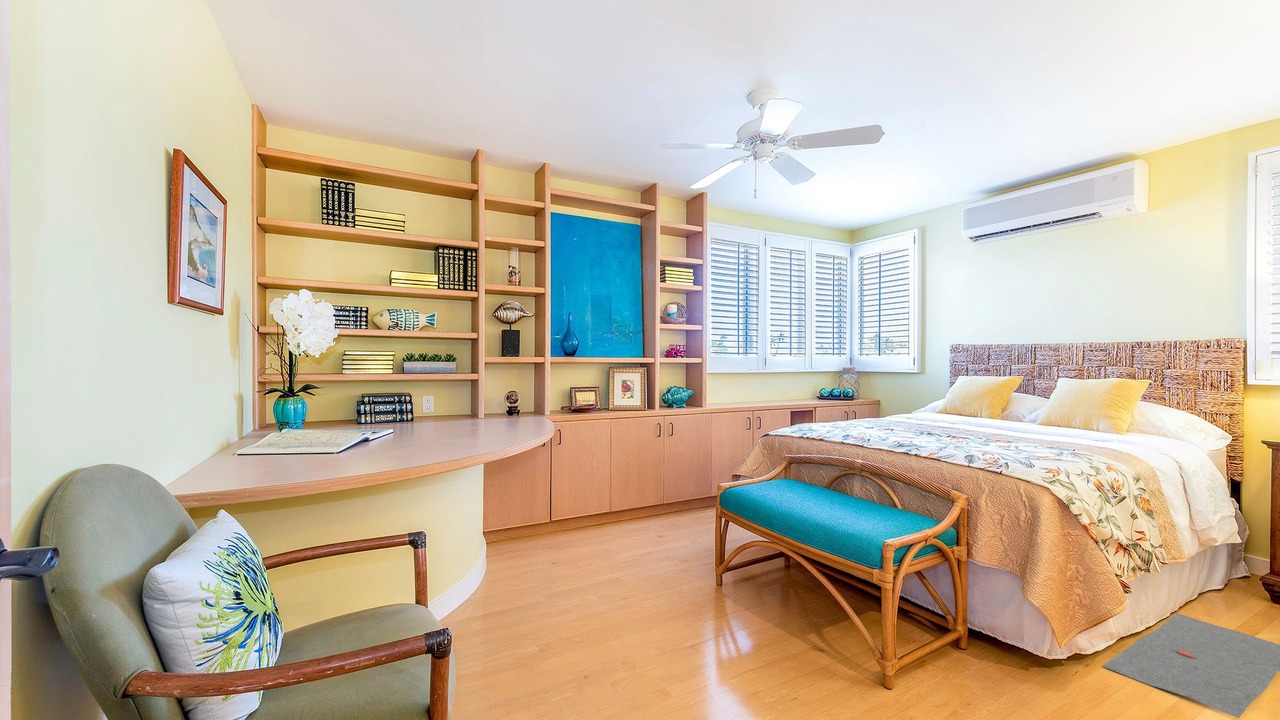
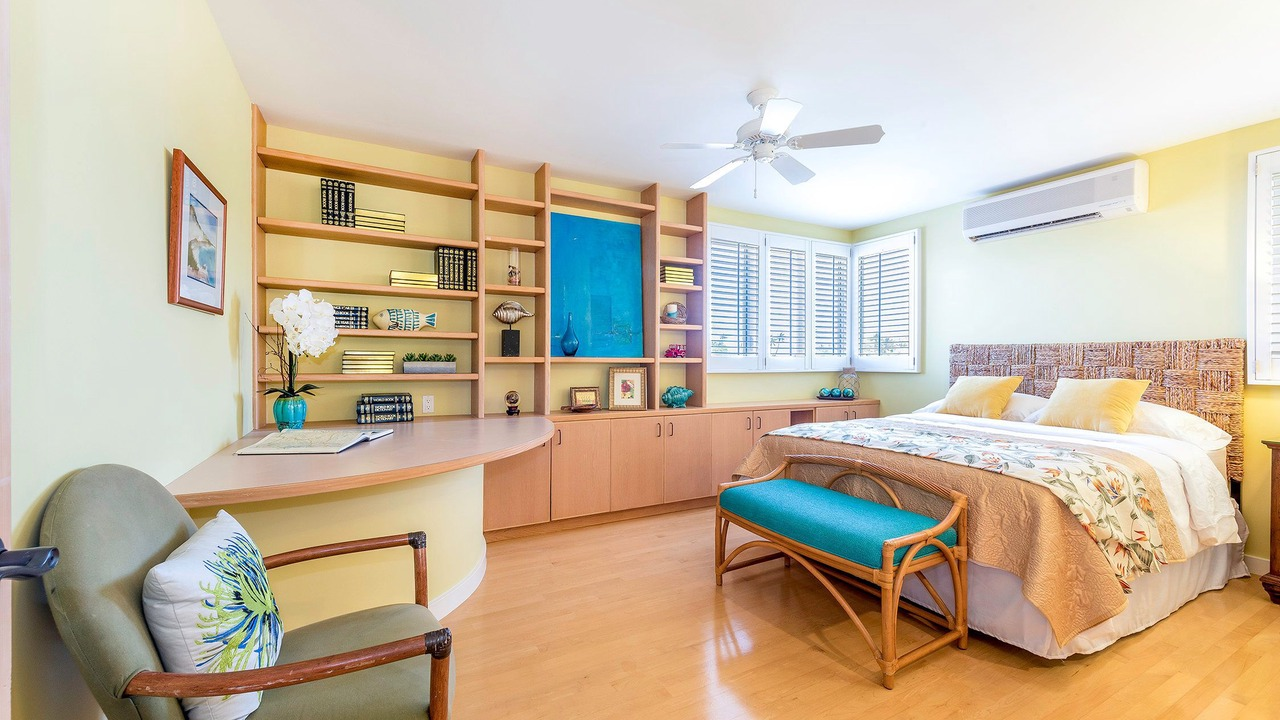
- rug [1102,612,1280,719]
